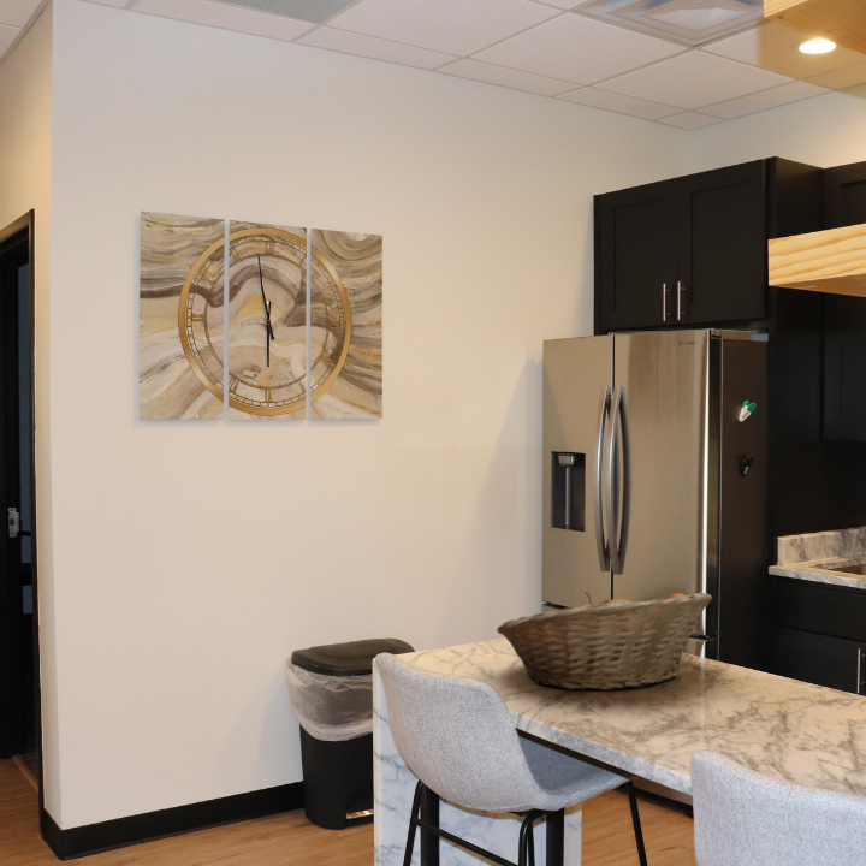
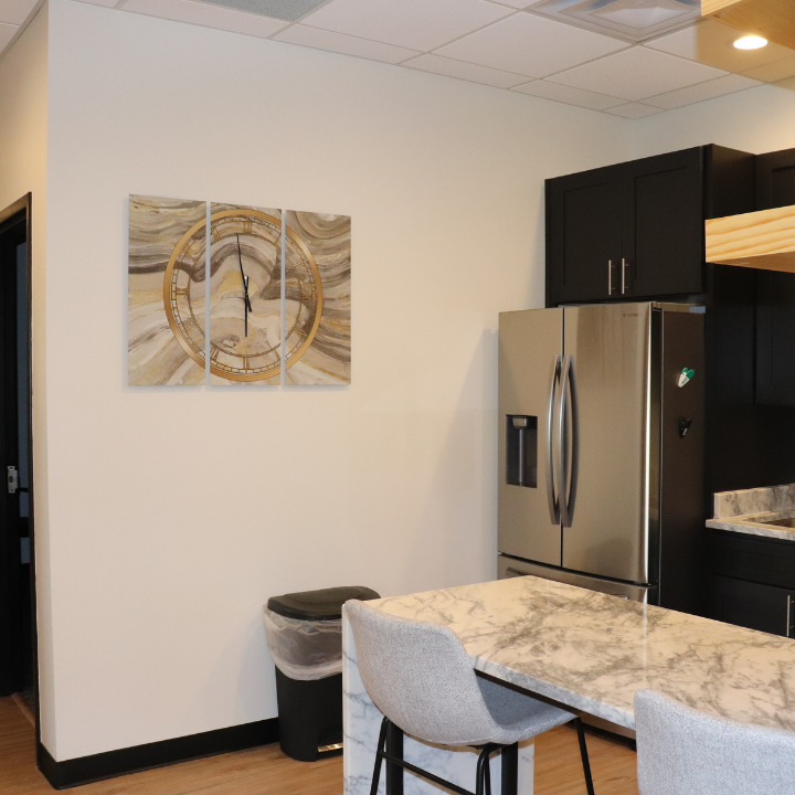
- fruit basket [496,591,713,692]
